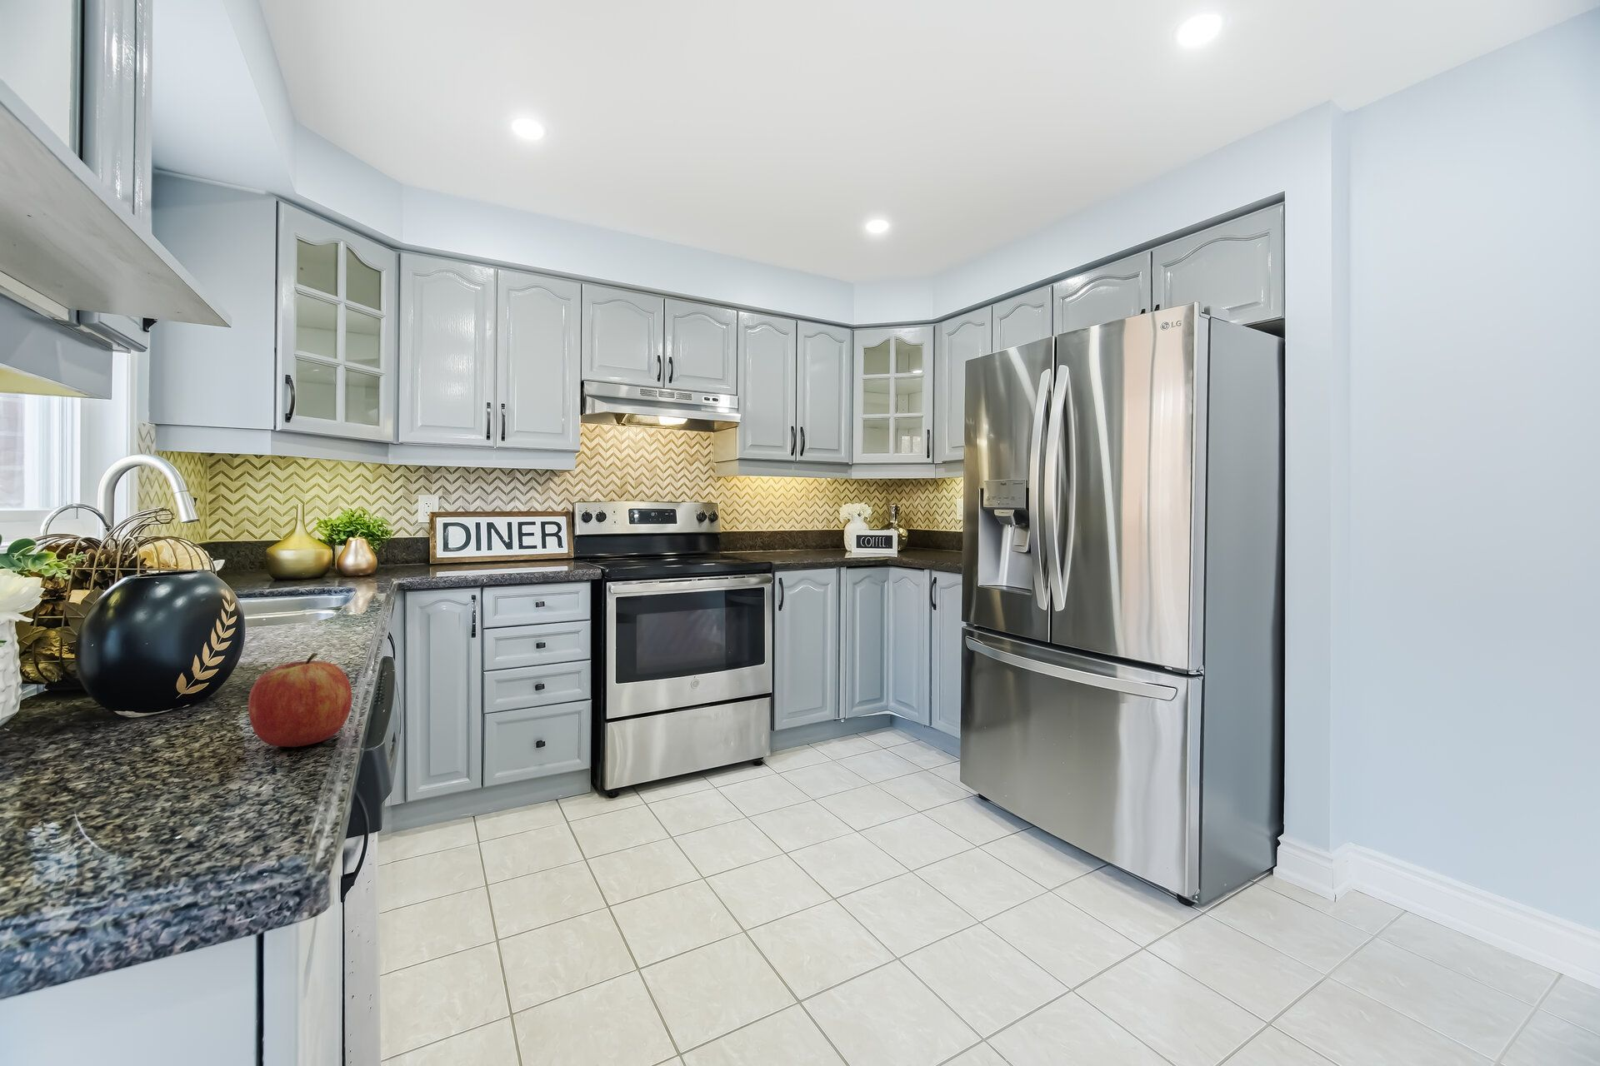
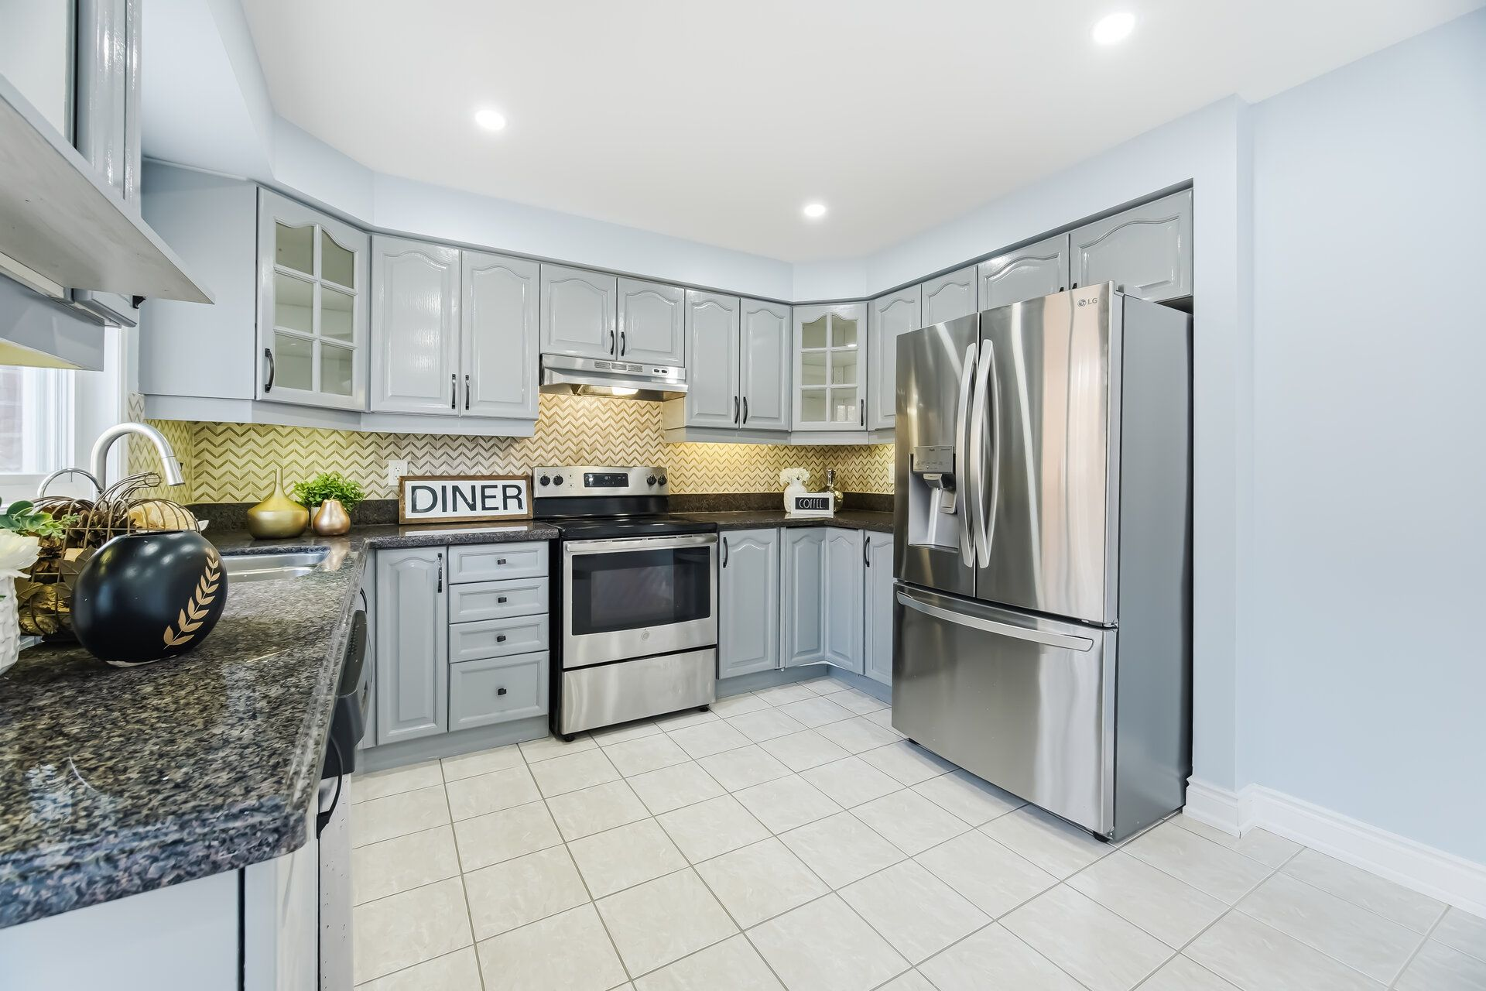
- apple [248,652,352,748]
